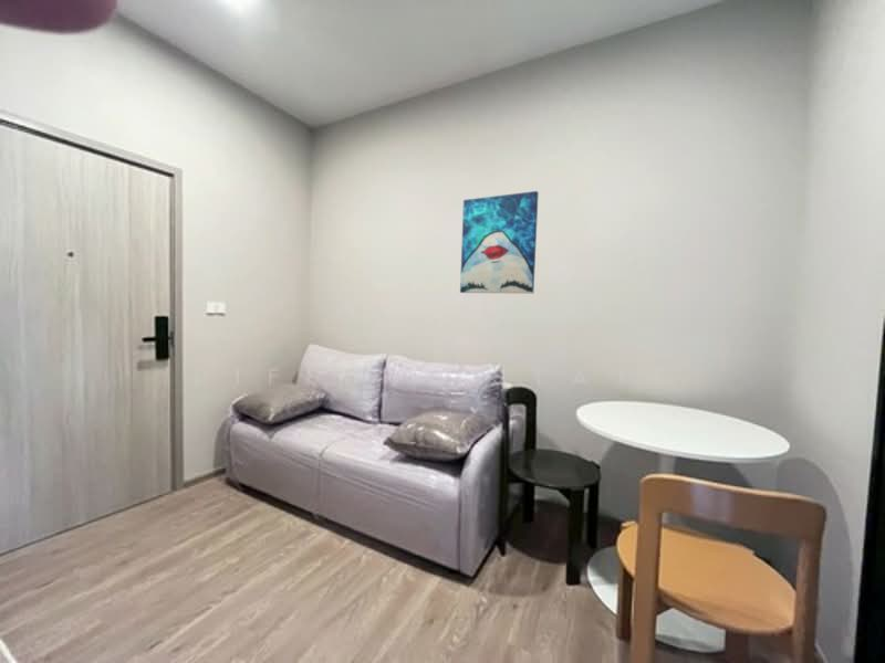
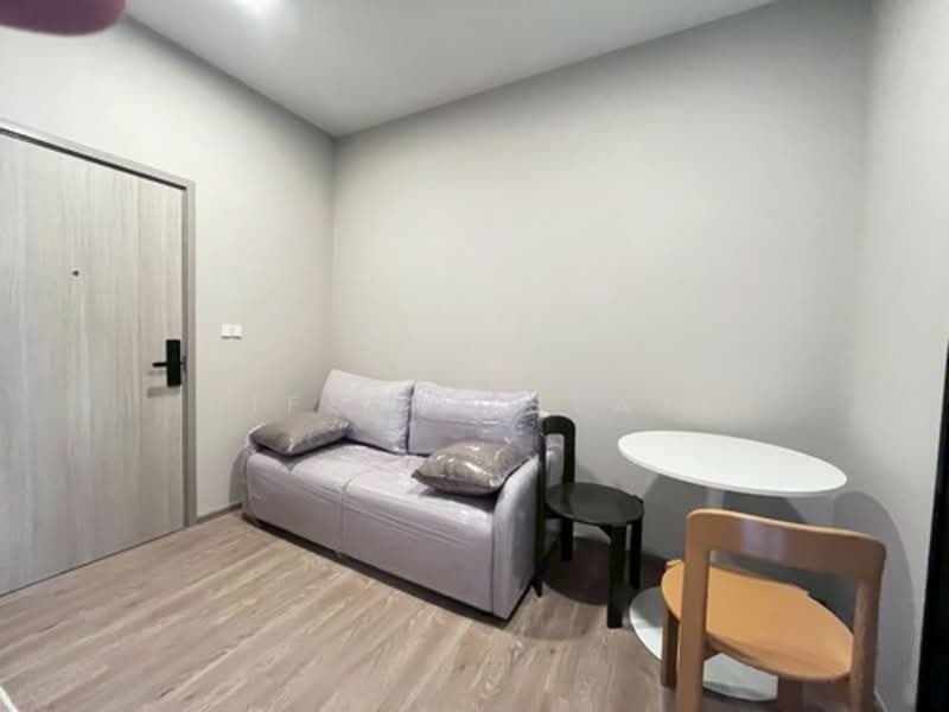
- wall art [459,190,540,294]
